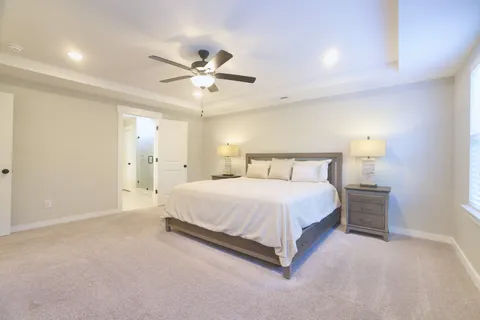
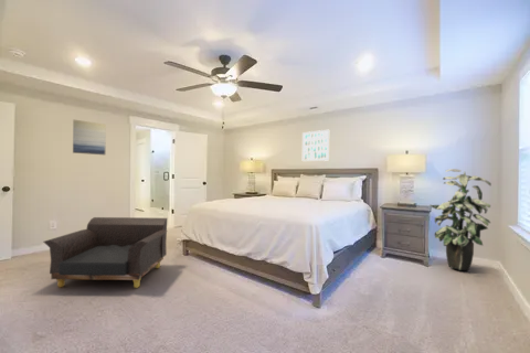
+ indoor plant [428,168,492,271]
+ wall art [301,129,330,162]
+ armchair [43,216,169,289]
+ wall art [72,119,107,156]
